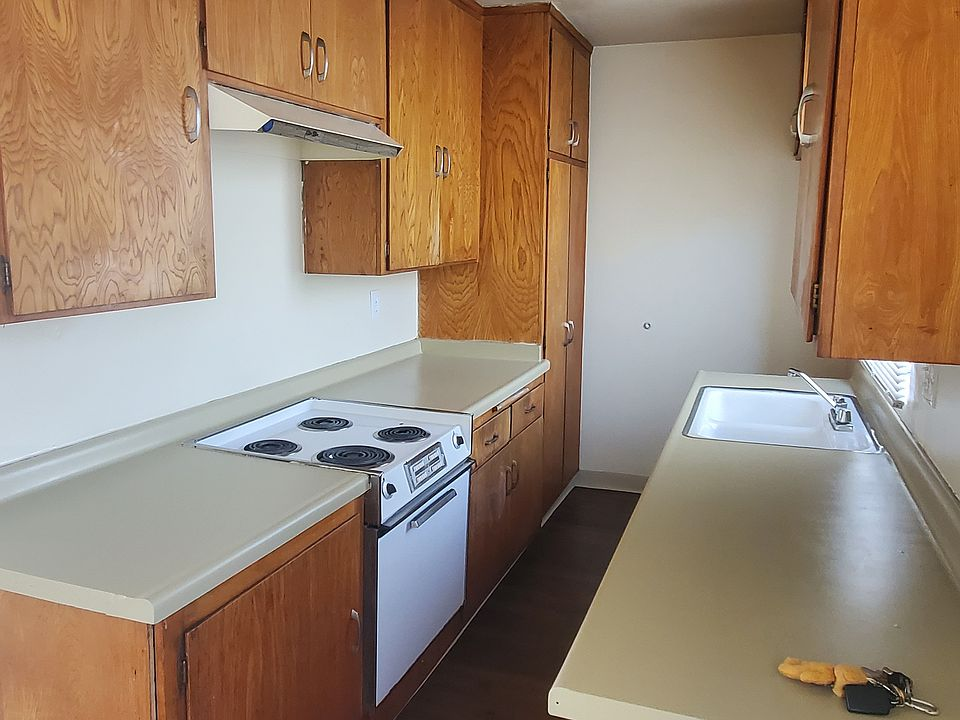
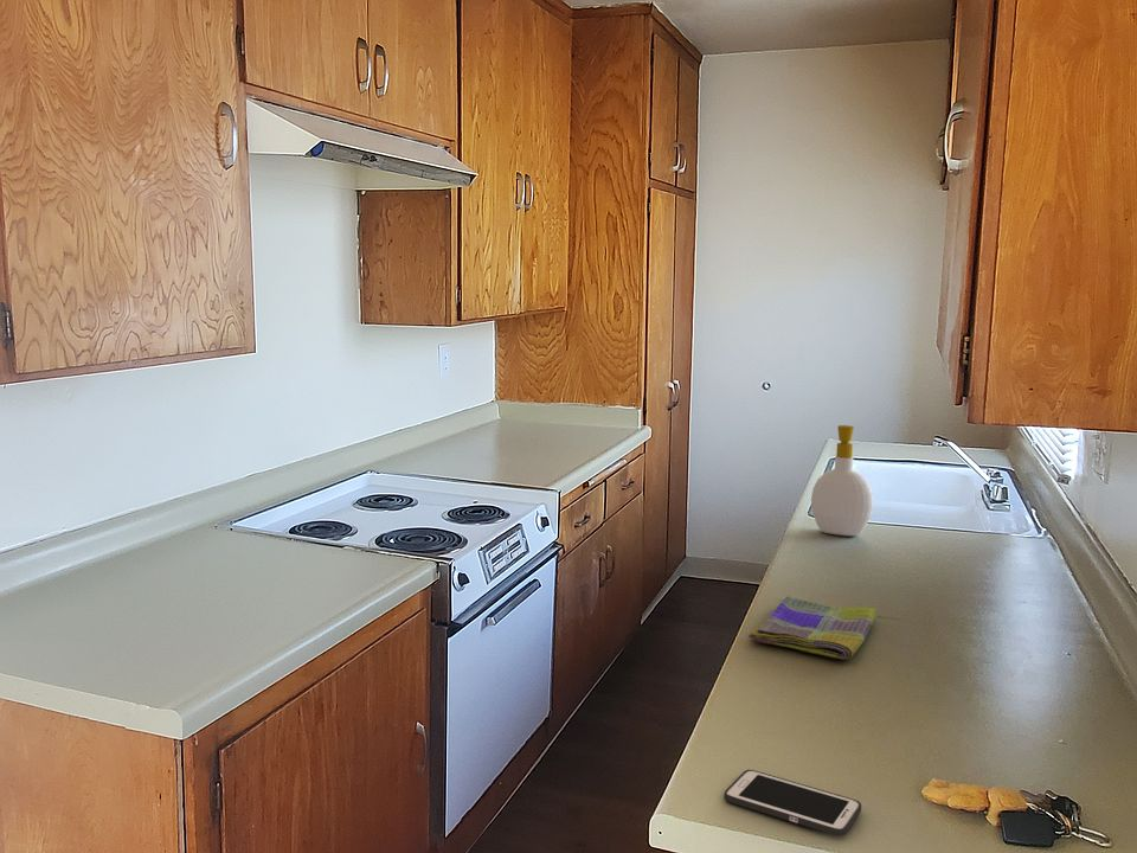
+ soap bottle [810,424,874,537]
+ cell phone [722,769,862,838]
+ dish towel [747,595,878,660]
